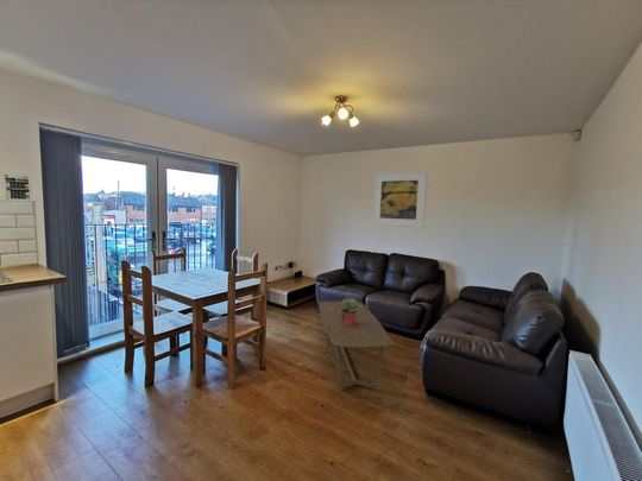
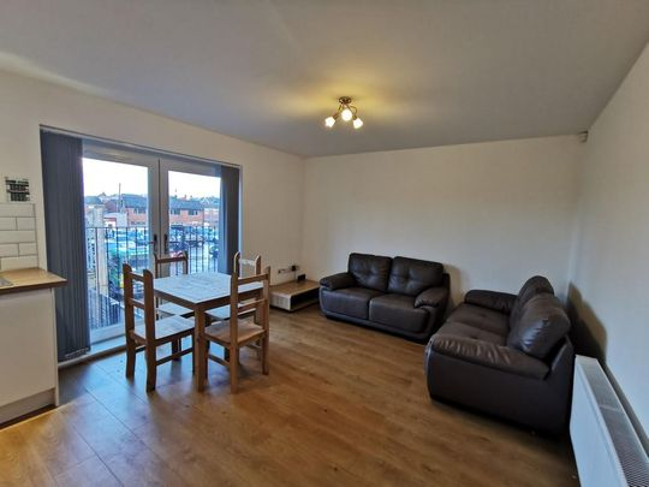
- potted plant [340,296,361,325]
- coffee table [319,300,395,391]
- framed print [371,171,428,229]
